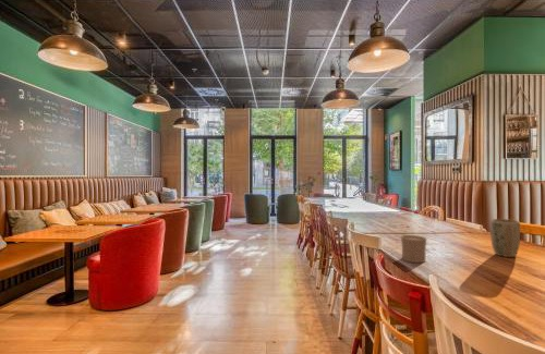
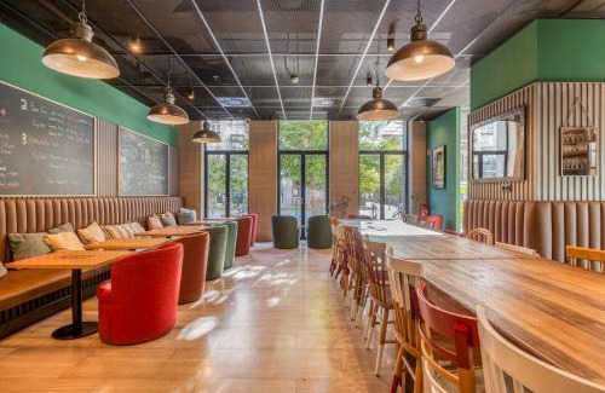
- plant pot [489,218,521,258]
- cup [400,234,427,264]
